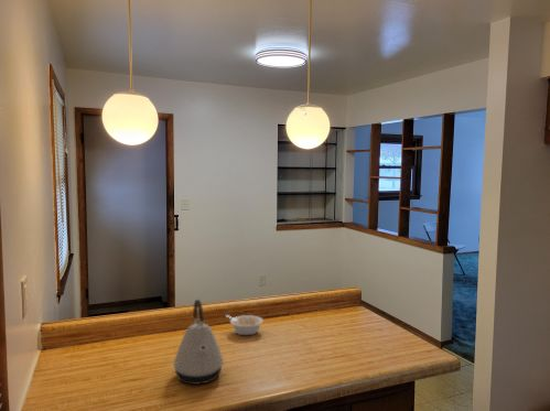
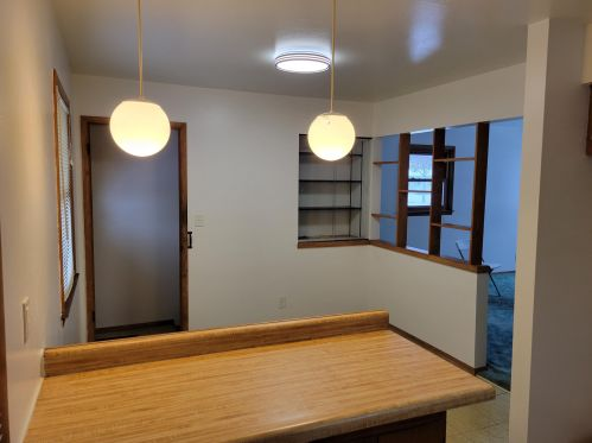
- kettle [173,299,224,386]
- legume [225,314,265,336]
